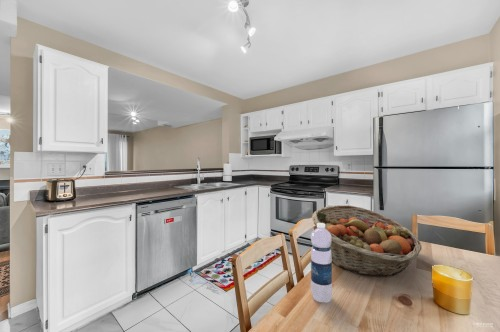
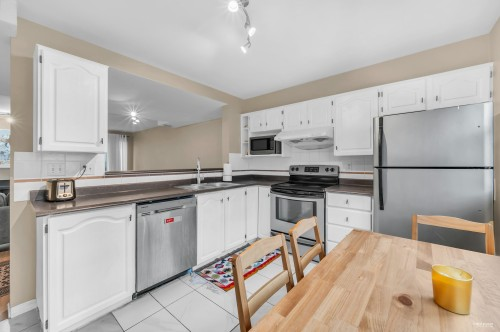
- water bottle [310,223,333,303]
- fruit basket [311,204,422,278]
